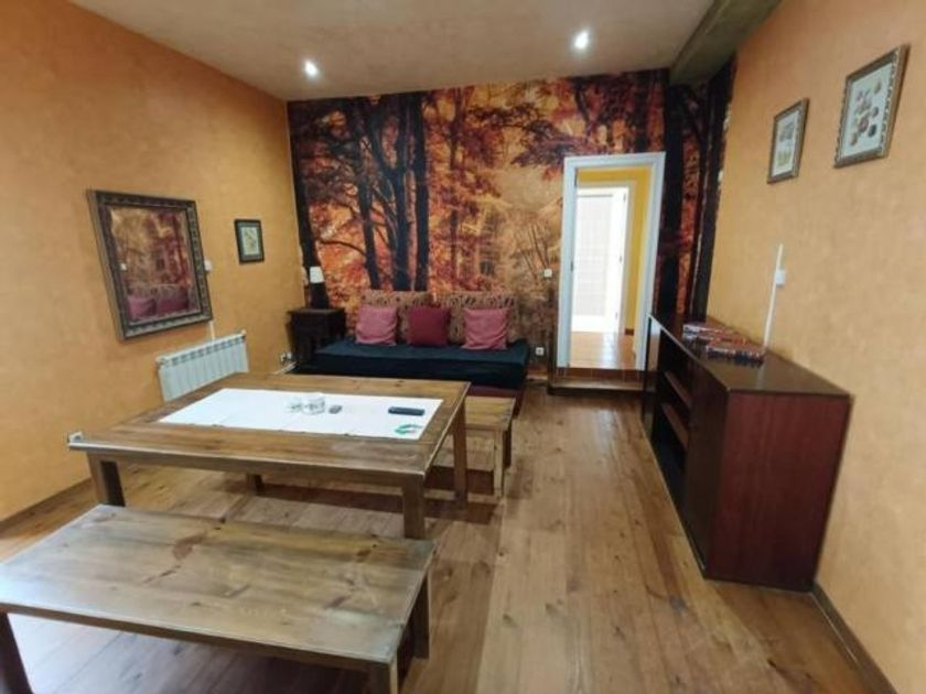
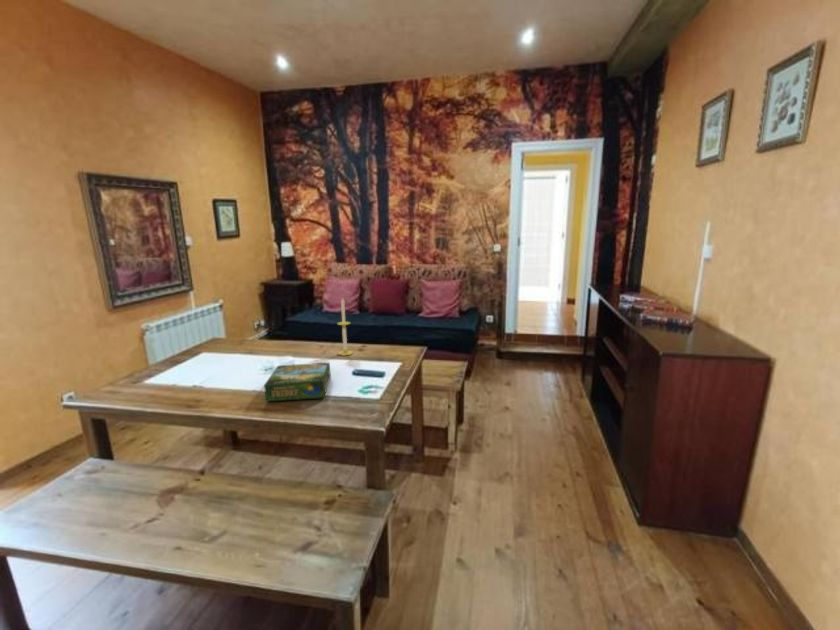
+ candle [336,296,354,357]
+ board game [263,362,332,403]
